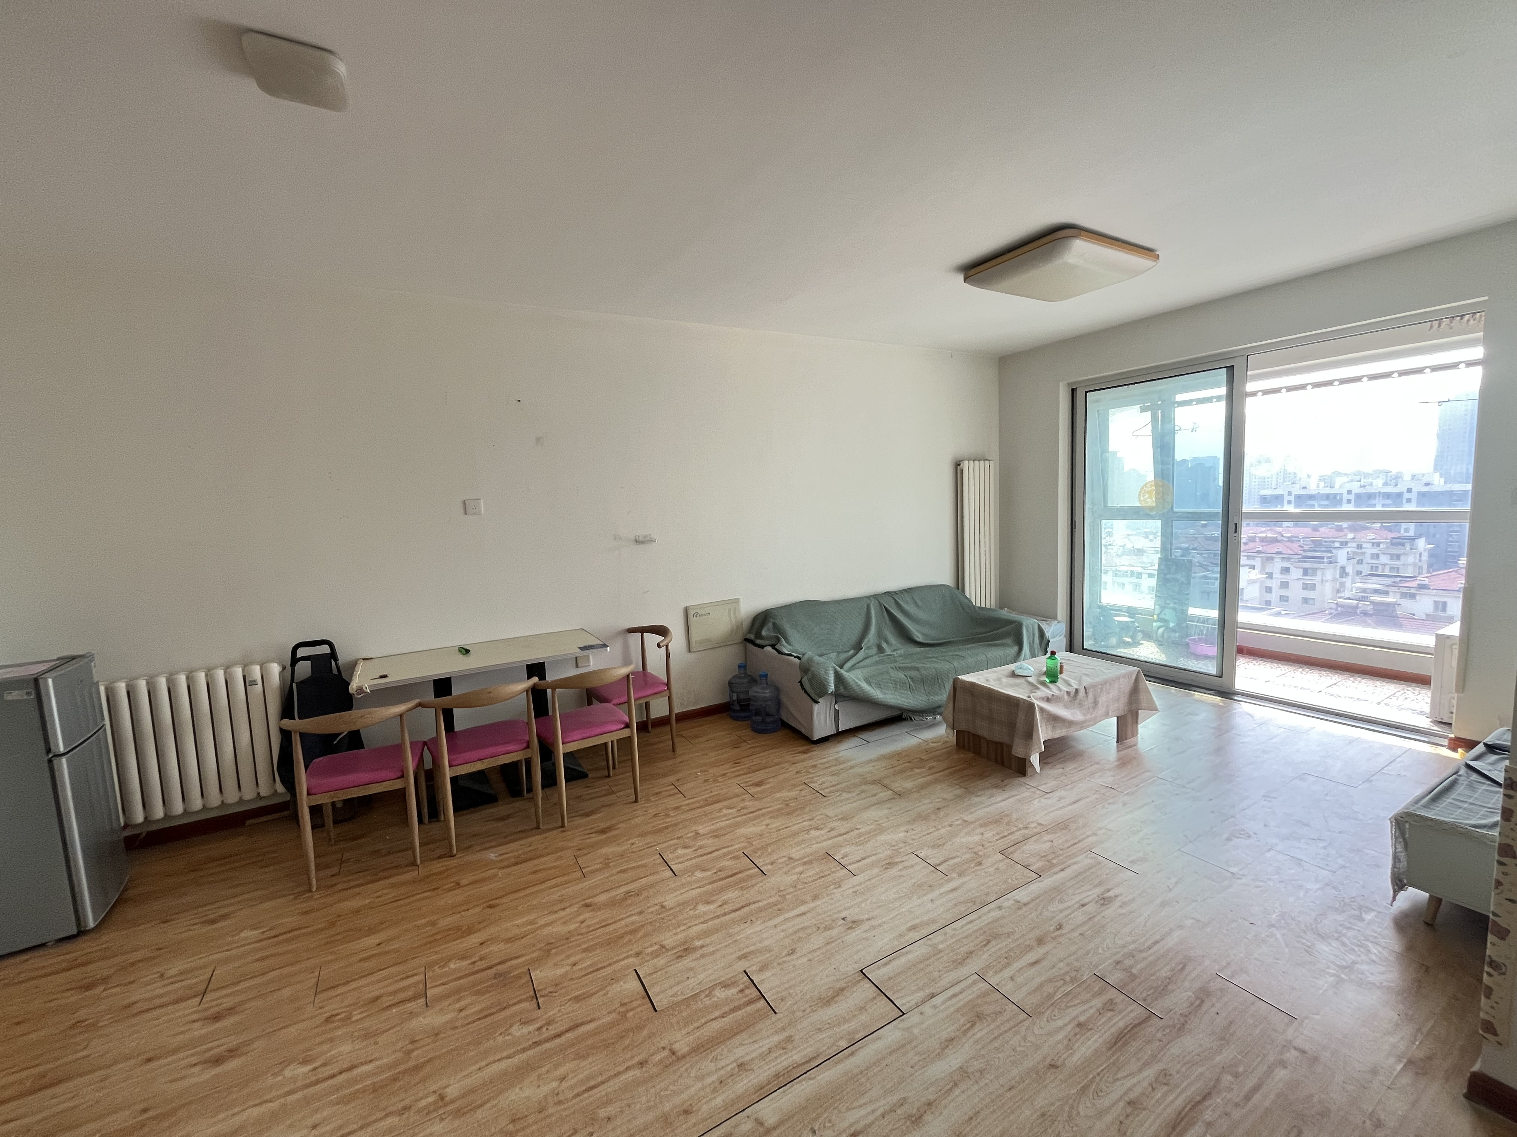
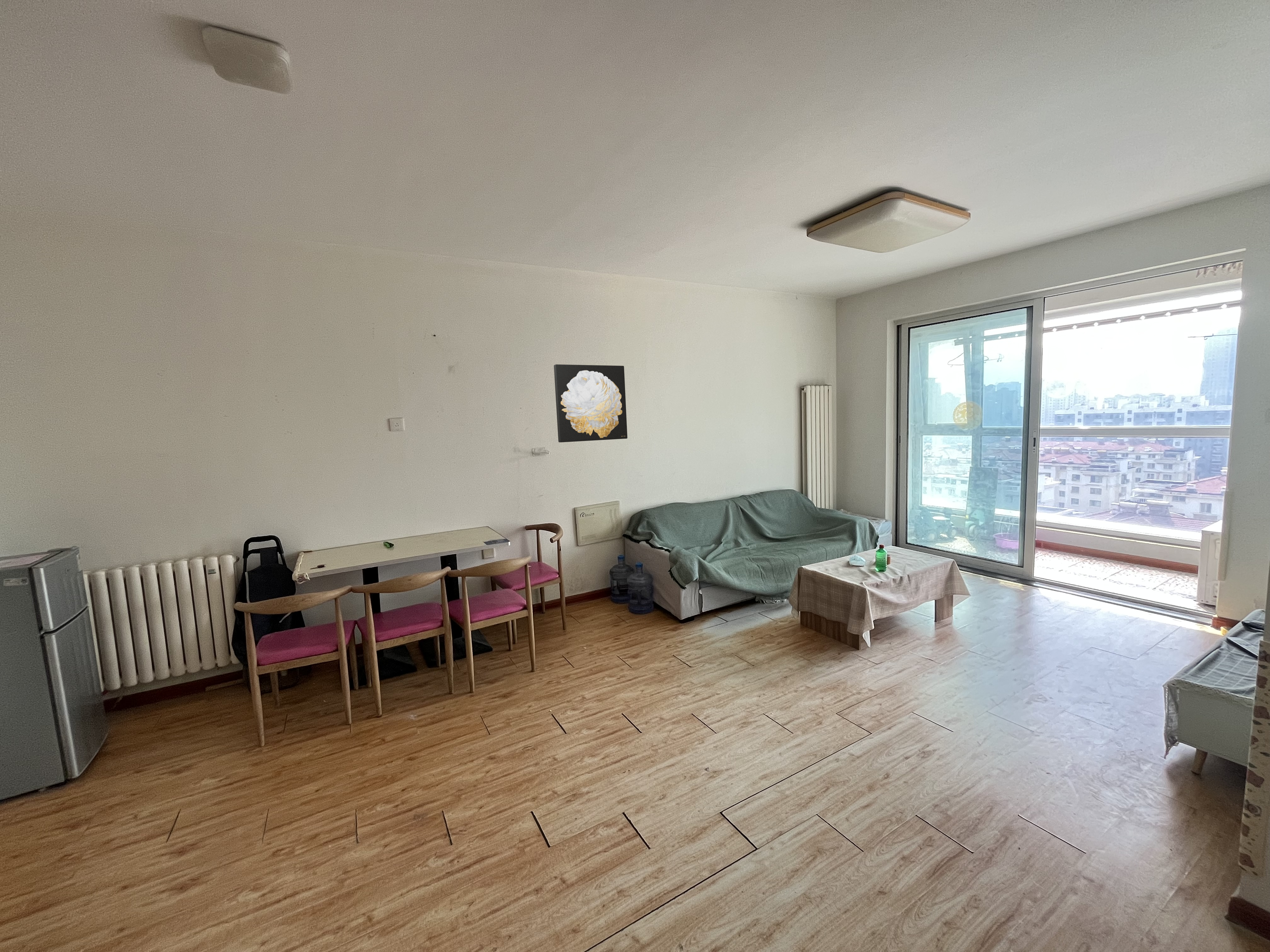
+ wall art [553,364,628,443]
